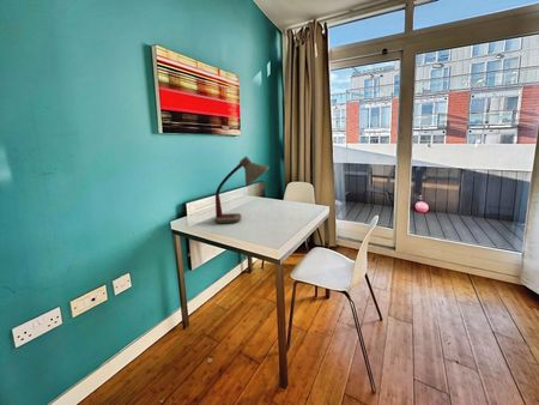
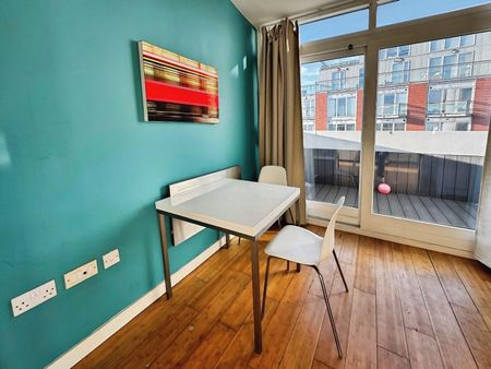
- desk lamp [213,155,271,224]
